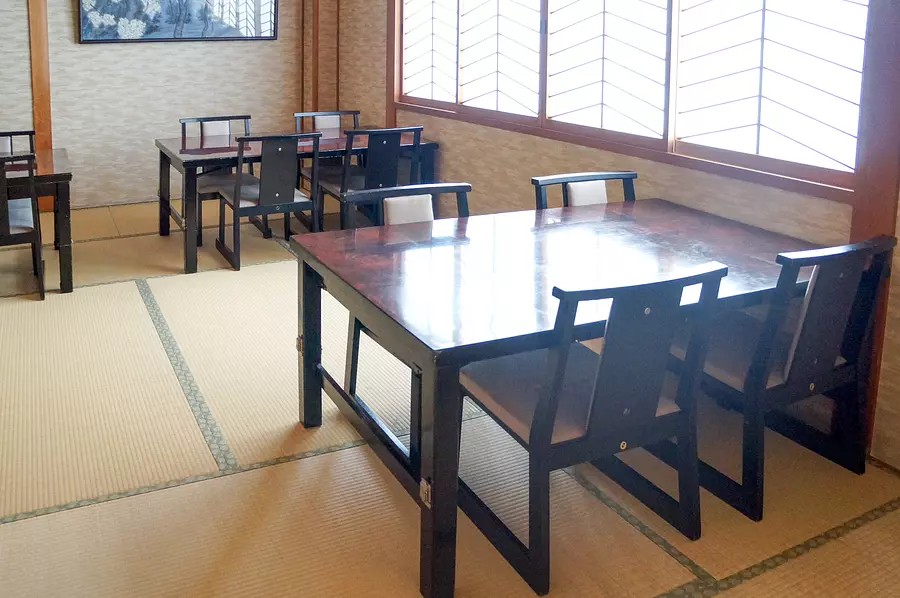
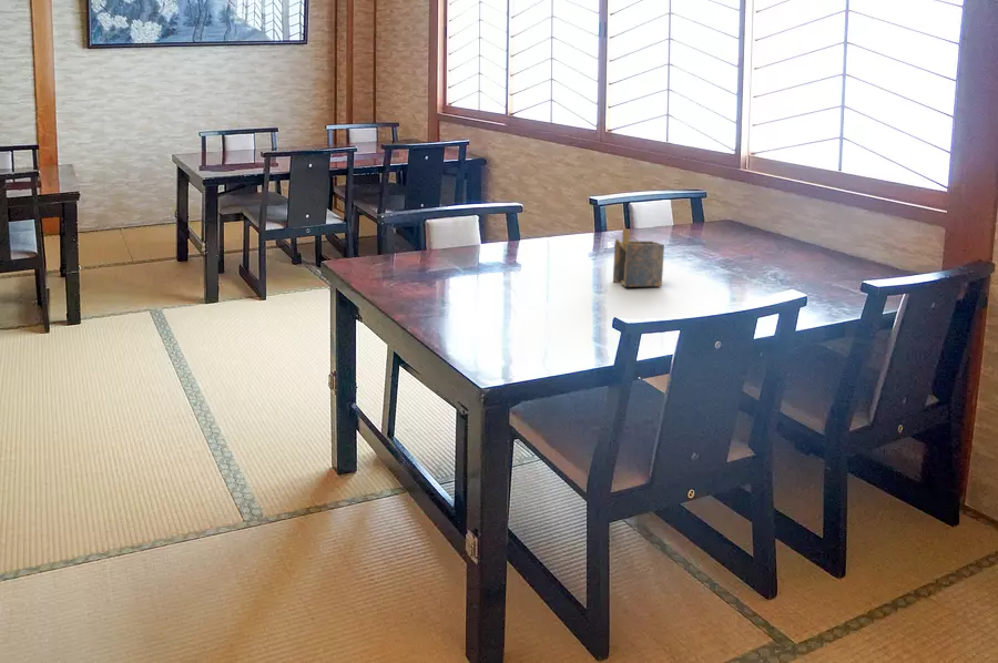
+ napkin holder [612,226,665,288]
